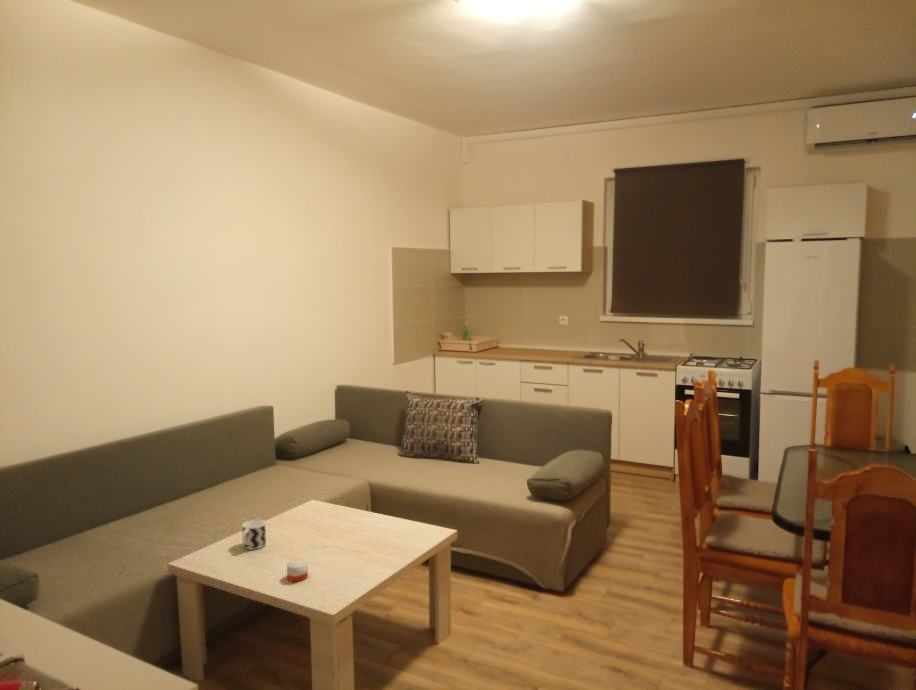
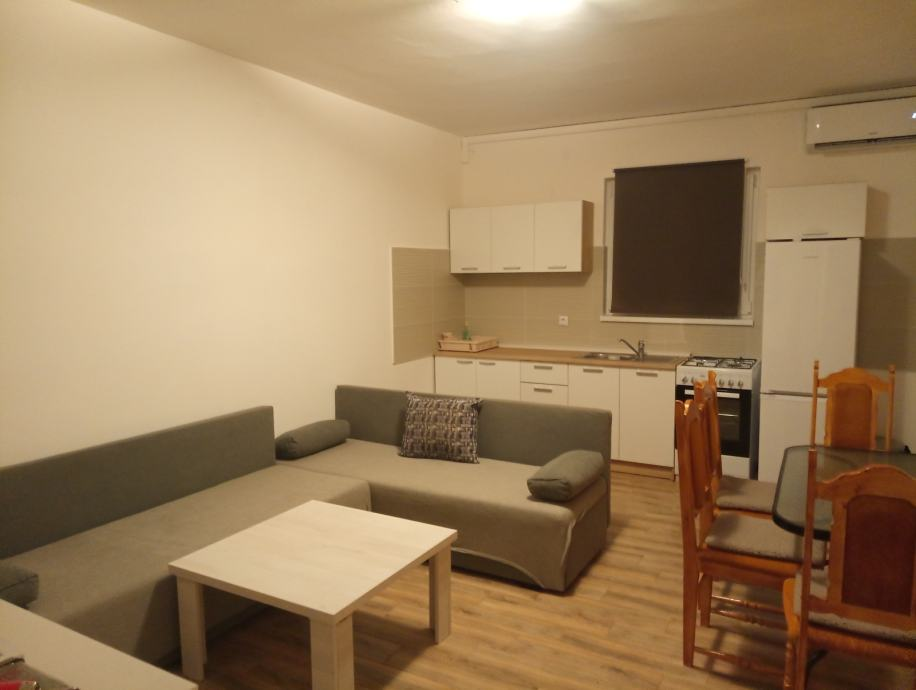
- cup [241,519,267,550]
- candle [286,559,309,582]
